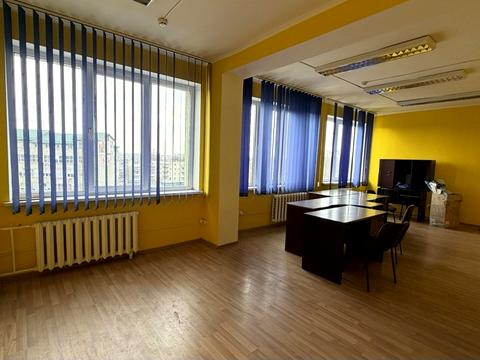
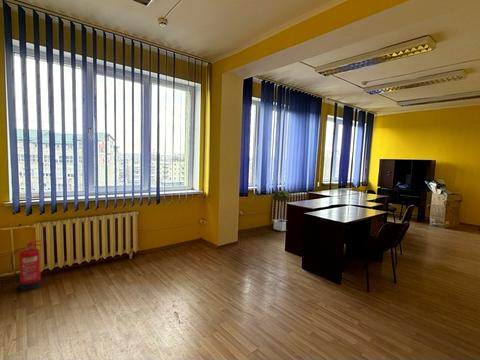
+ potted tree [271,189,292,232]
+ fire extinguisher [10,238,45,292]
